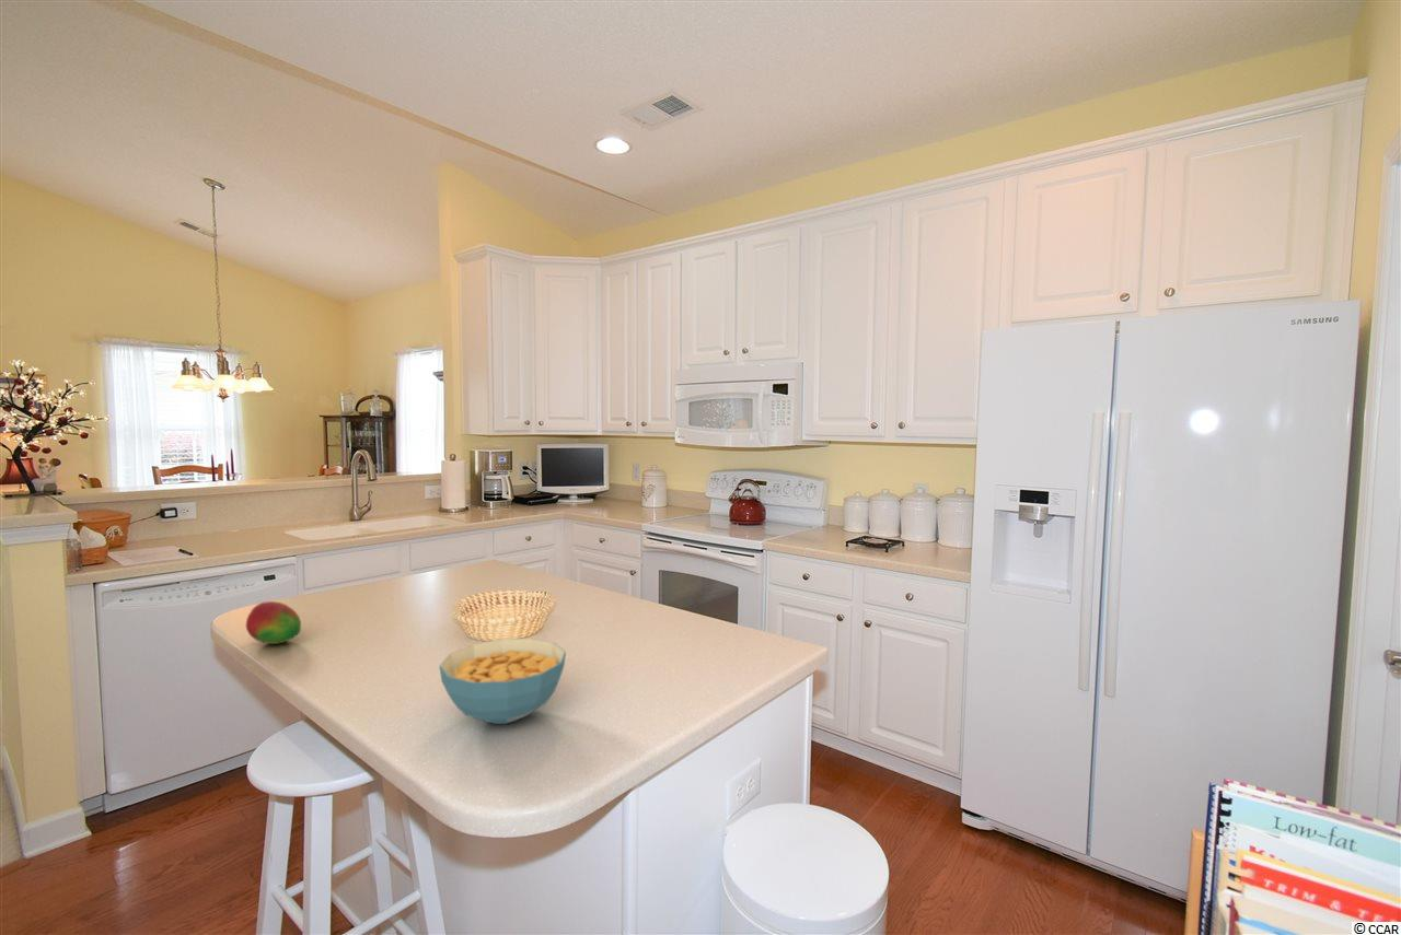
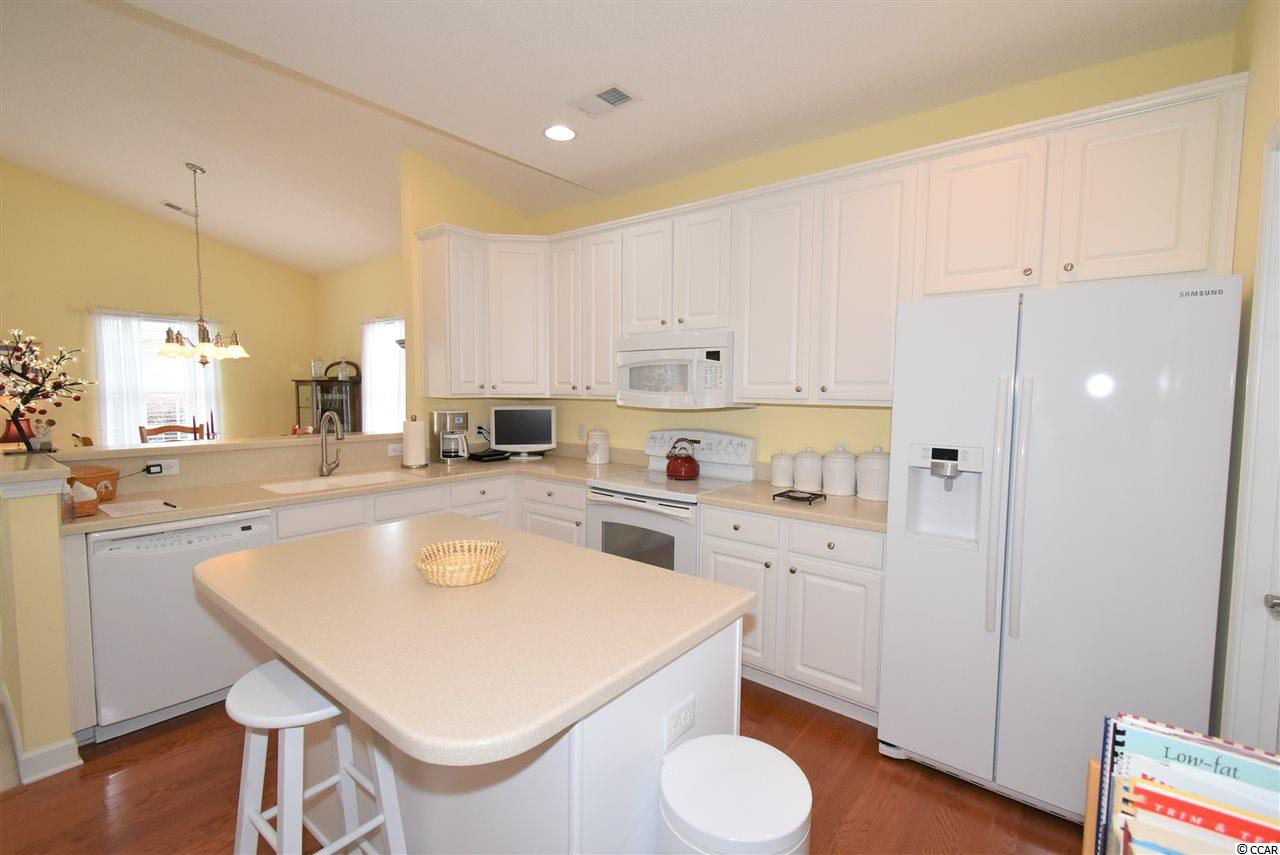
- fruit [245,600,302,645]
- cereal bowl [438,638,567,725]
